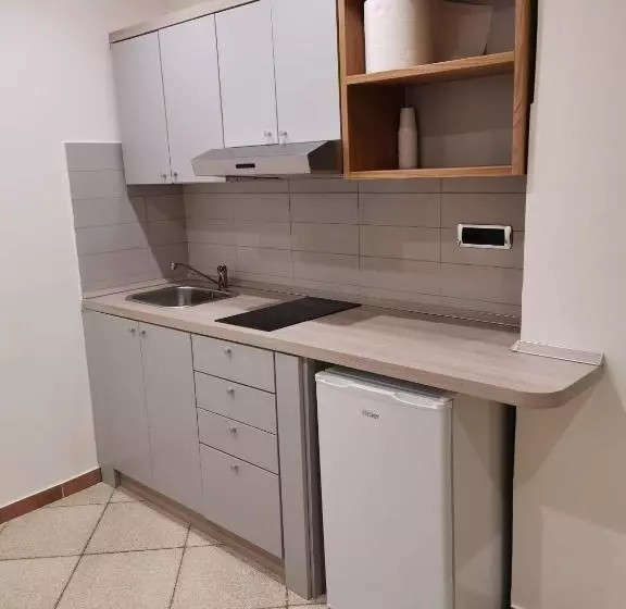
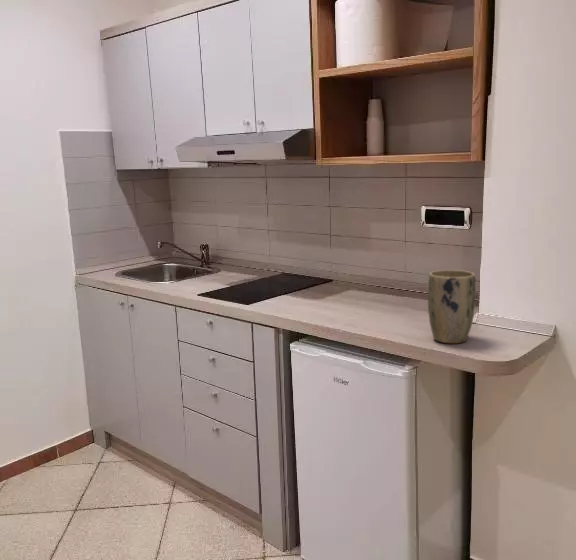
+ plant pot [427,269,476,344]
